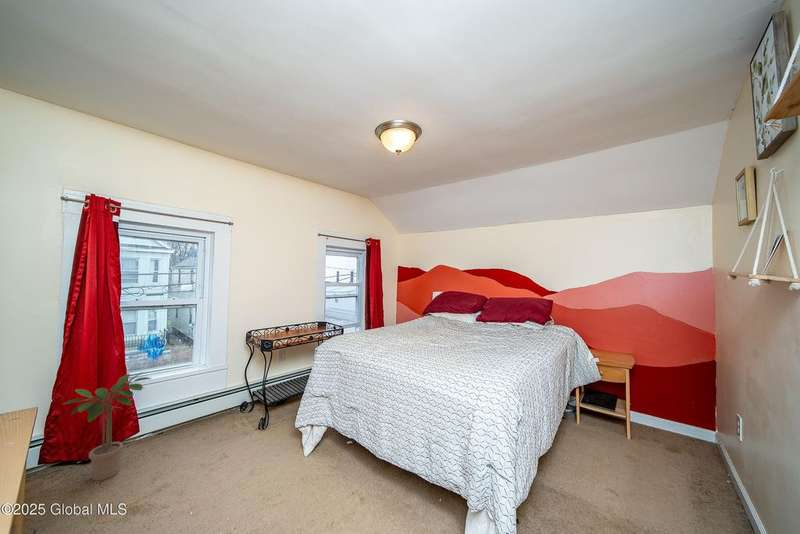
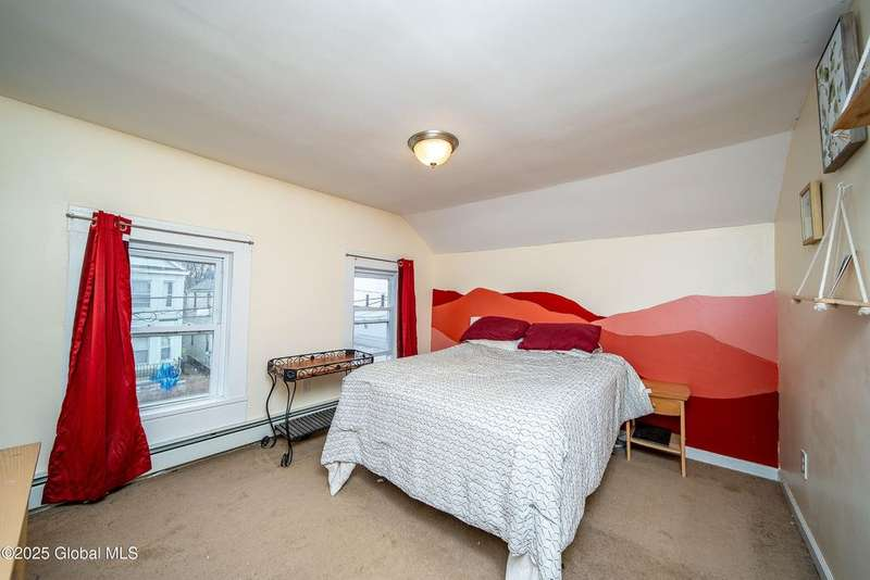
- potted plant [61,371,153,482]
